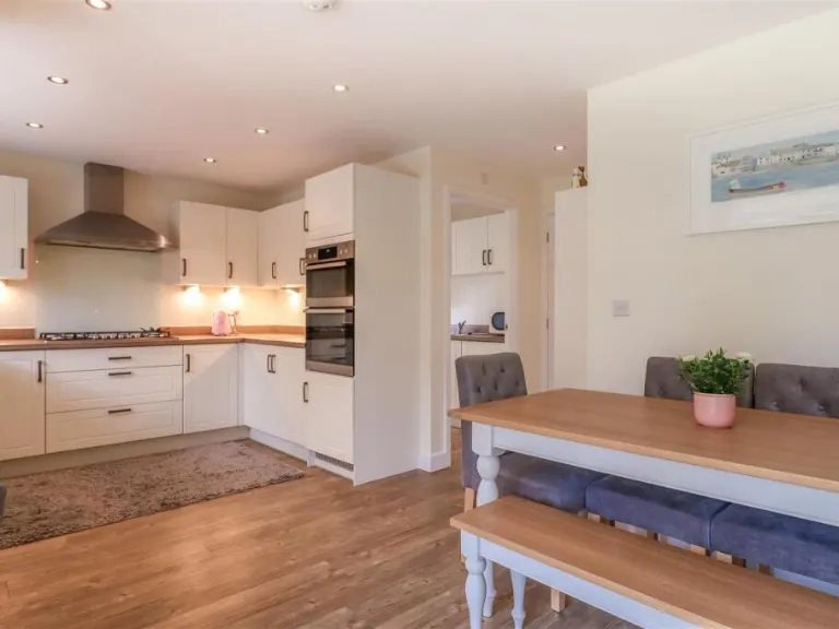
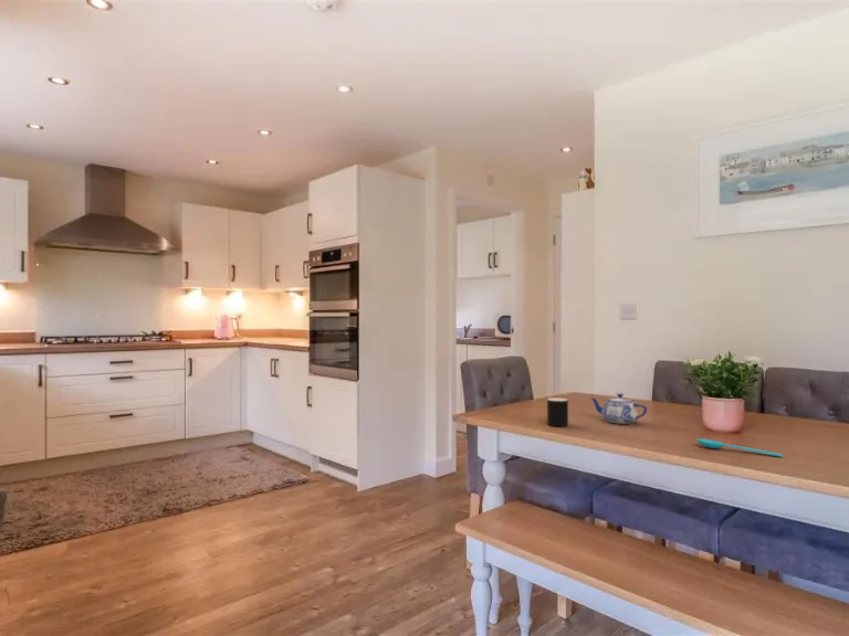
+ cup [546,398,569,427]
+ spoon [695,437,784,458]
+ teapot [589,392,648,425]
